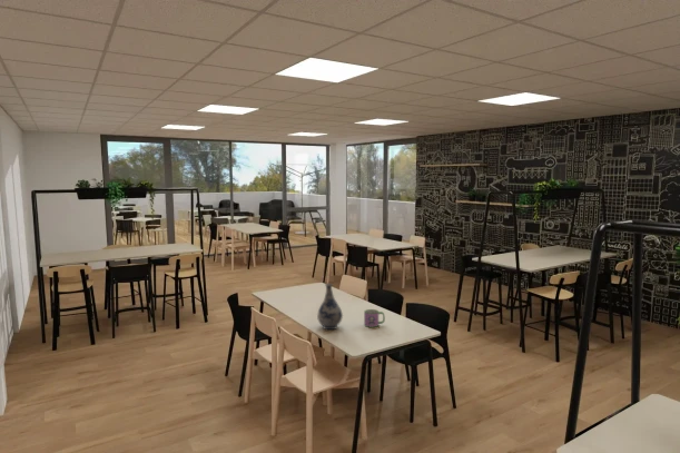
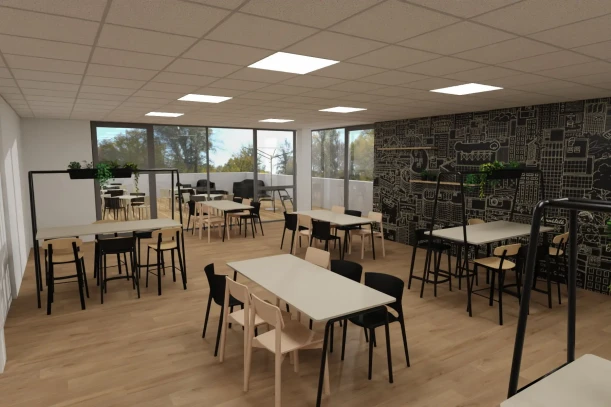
- vase [316,283,344,331]
- mug [363,308,386,328]
